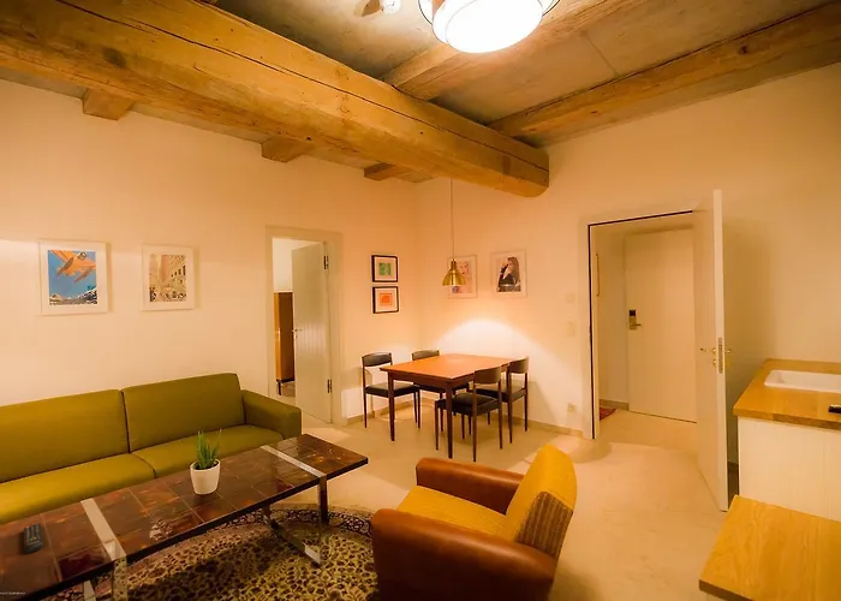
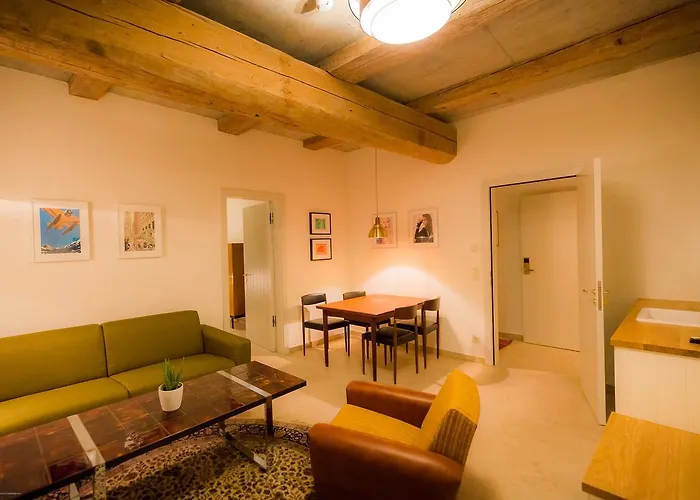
- remote control [23,522,44,554]
